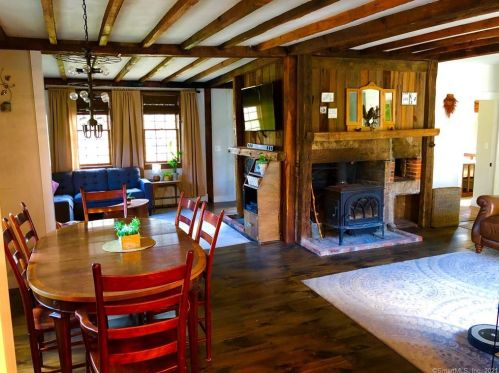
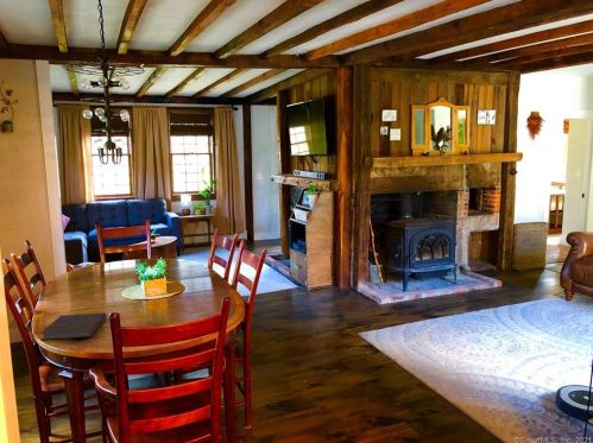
+ notebook [38,311,108,342]
